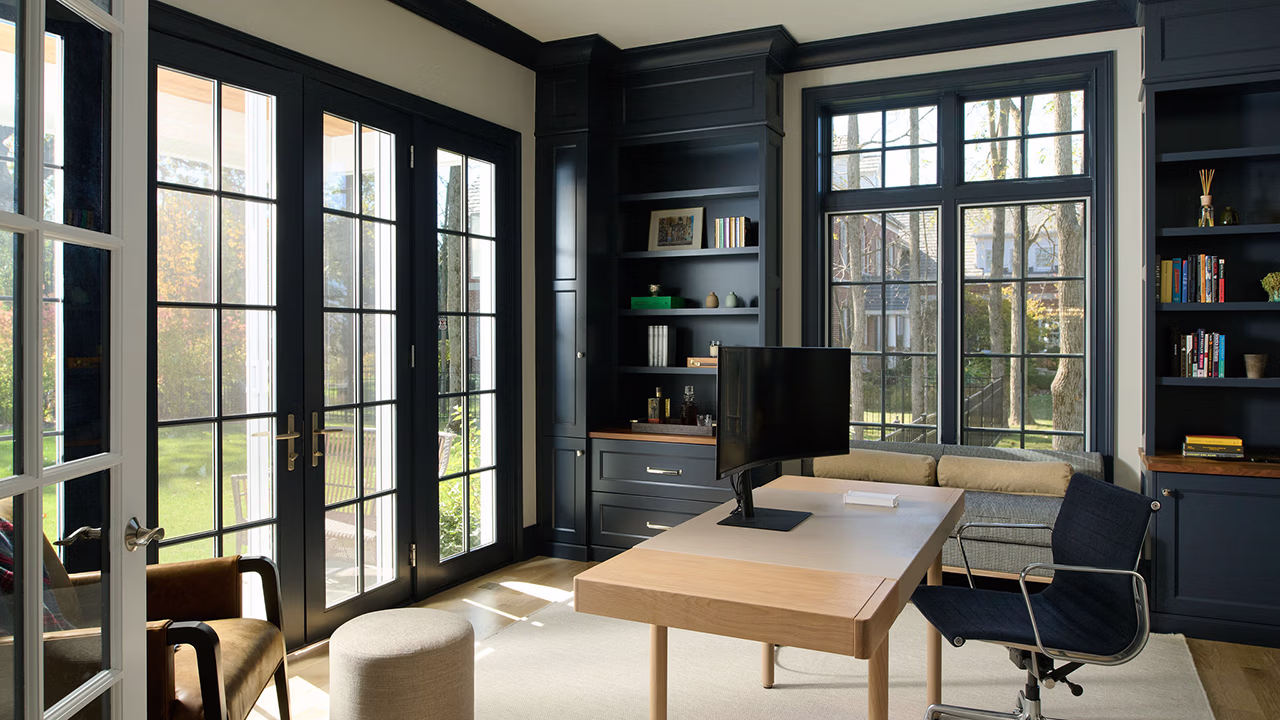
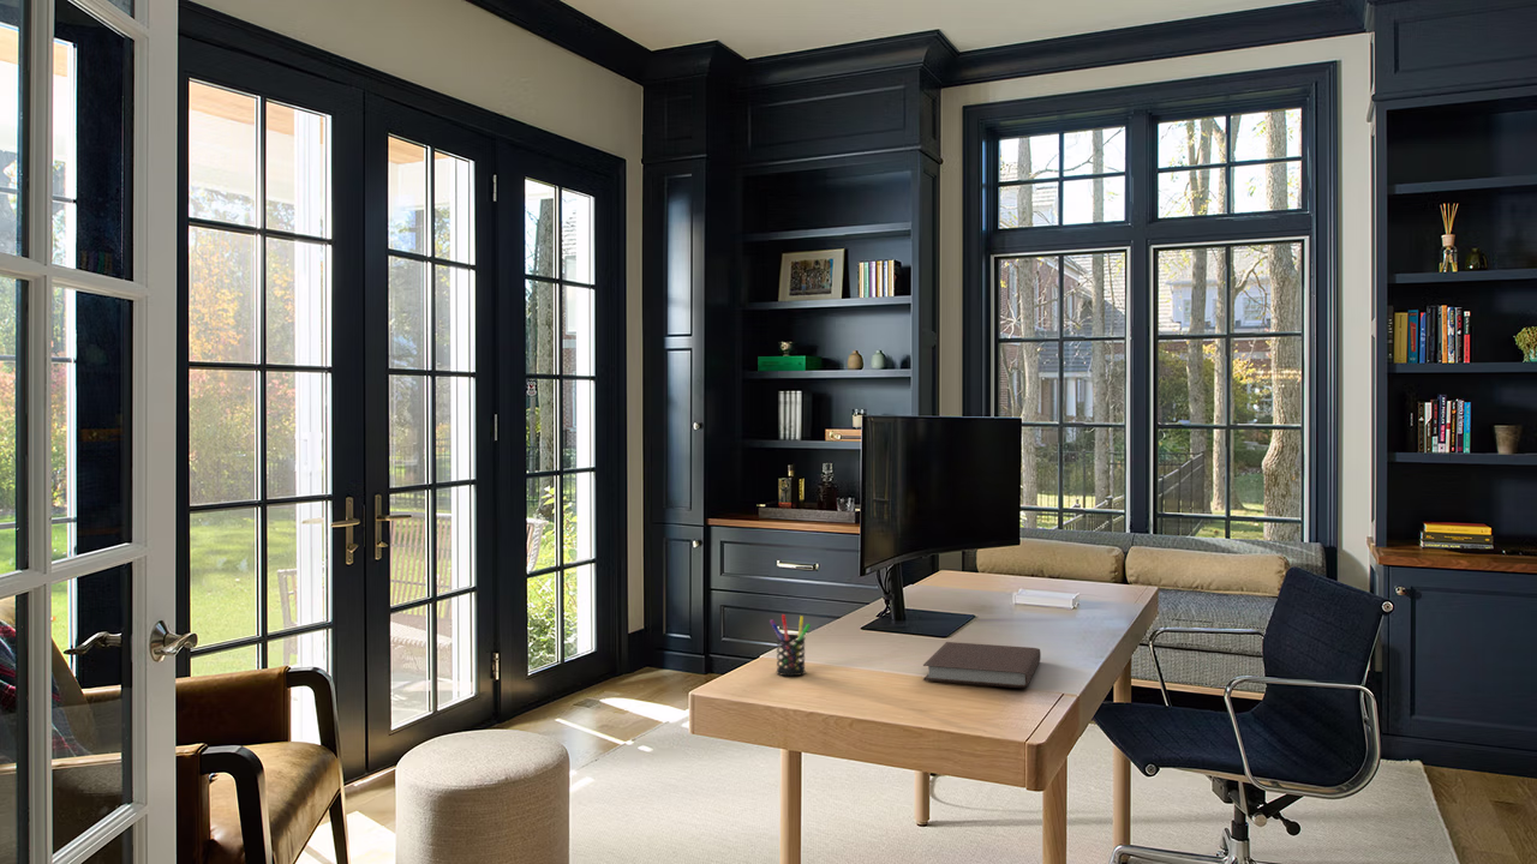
+ pen holder [768,613,812,677]
+ notebook [922,641,1042,689]
